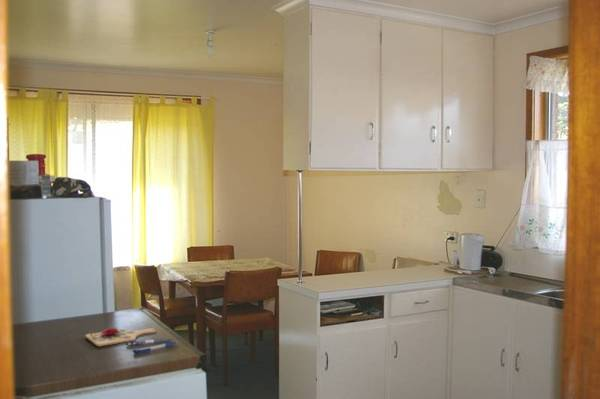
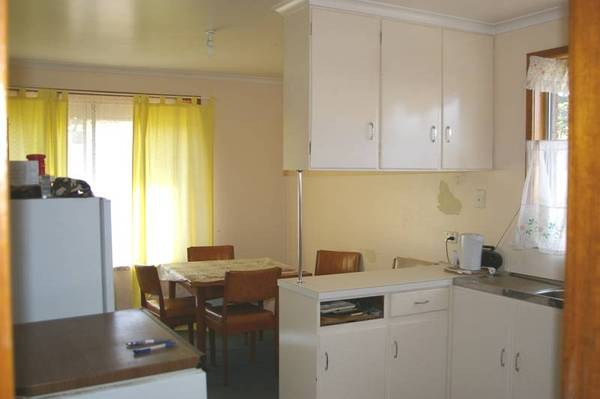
- cutting board [84,327,157,347]
